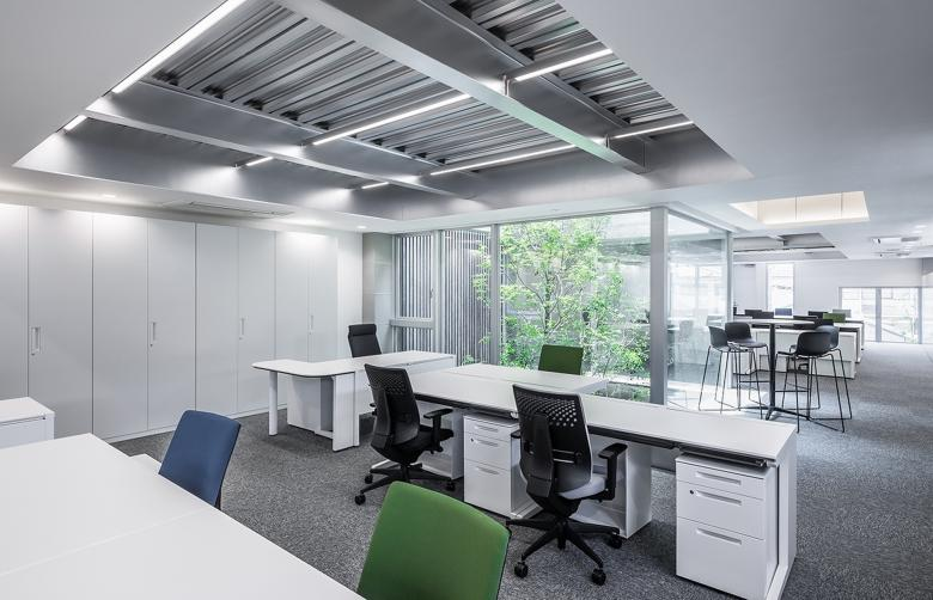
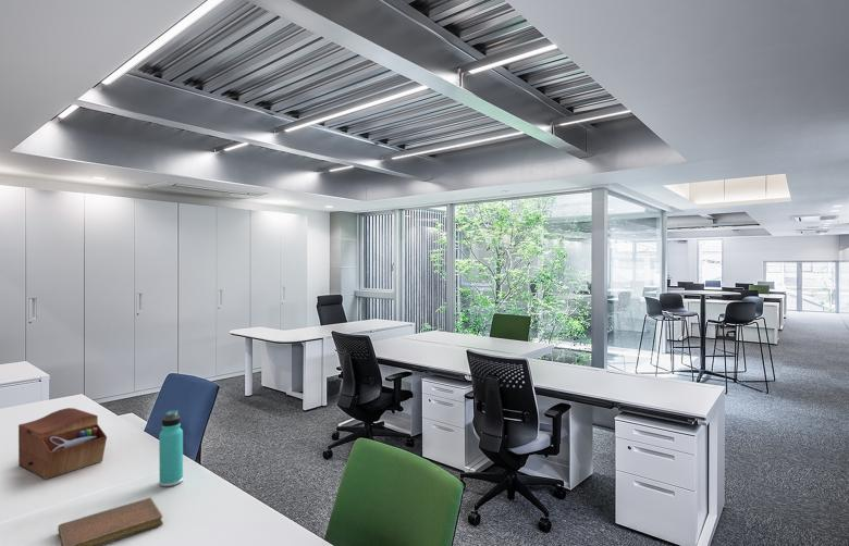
+ notebook [57,497,164,546]
+ thermos bottle [158,409,184,487]
+ sewing box [17,407,108,480]
